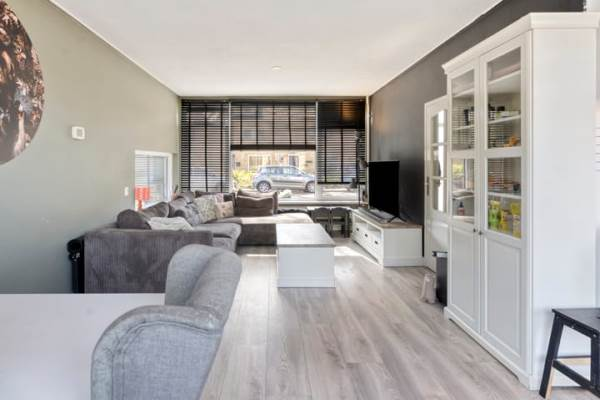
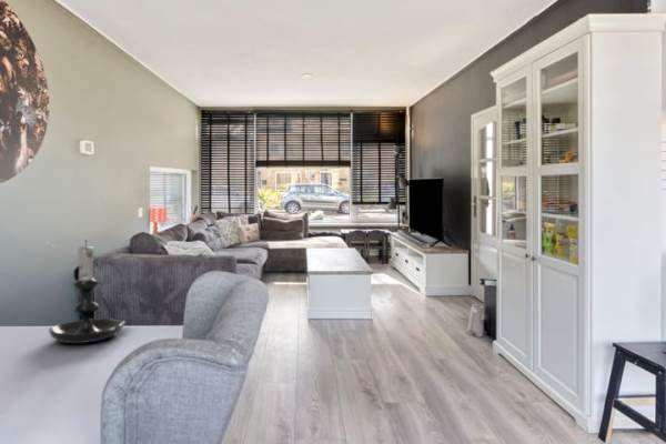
+ candle holder [48,239,127,344]
